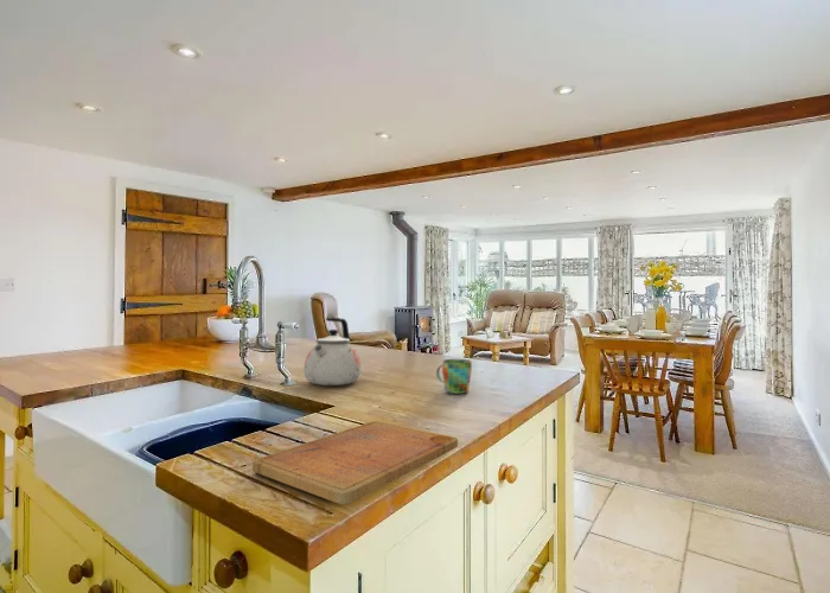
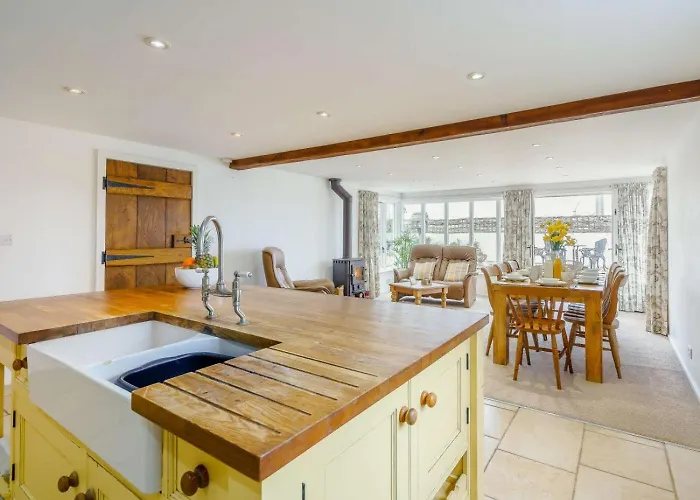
- cutting board [251,420,459,505]
- mug [435,358,473,395]
- kettle [302,317,363,387]
